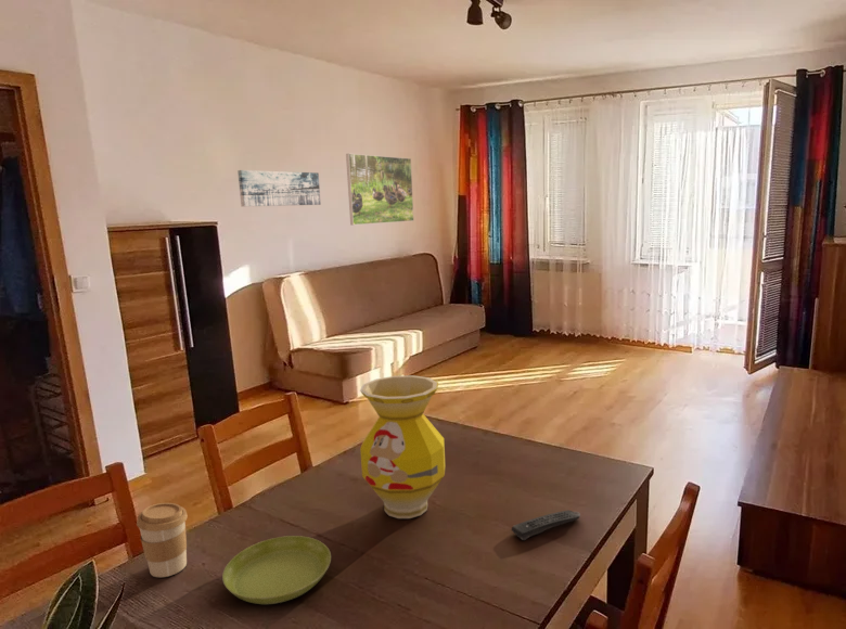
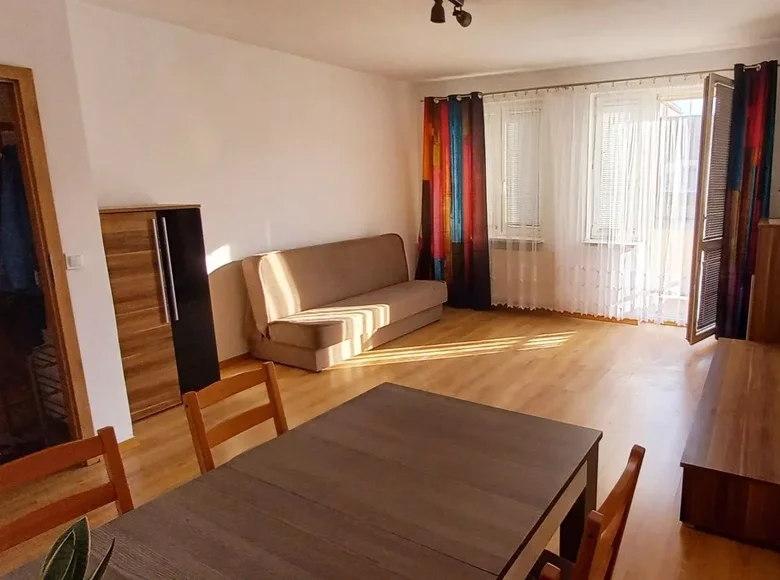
- coffee cup [136,502,189,578]
- remote control [511,509,581,541]
- wall art [236,169,322,207]
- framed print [345,153,415,227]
- vase [359,374,446,519]
- saucer [221,535,332,605]
